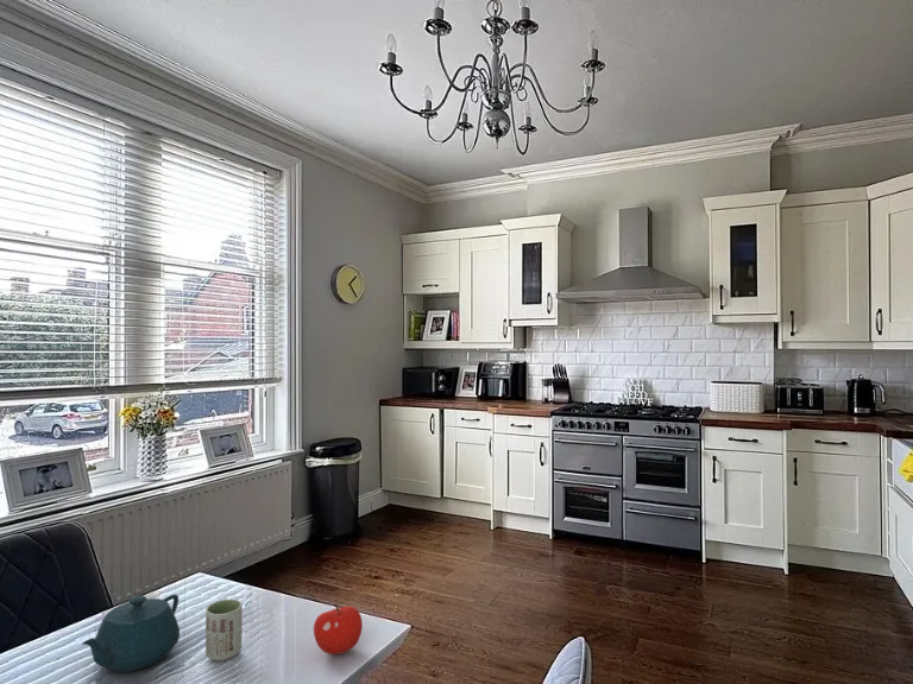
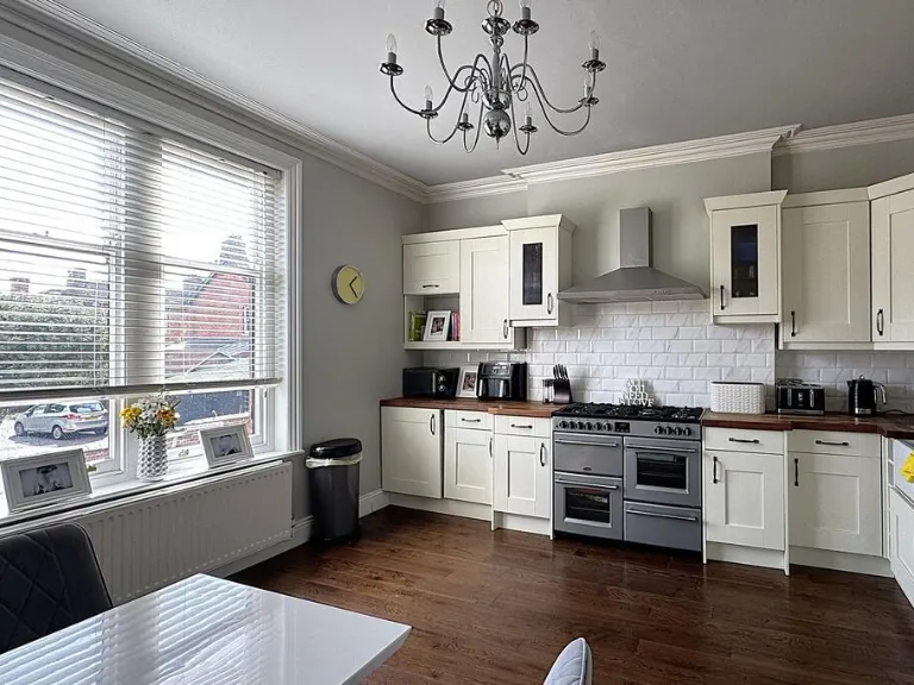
- fruit [313,602,364,656]
- cup [204,597,244,663]
- teapot [81,593,181,673]
